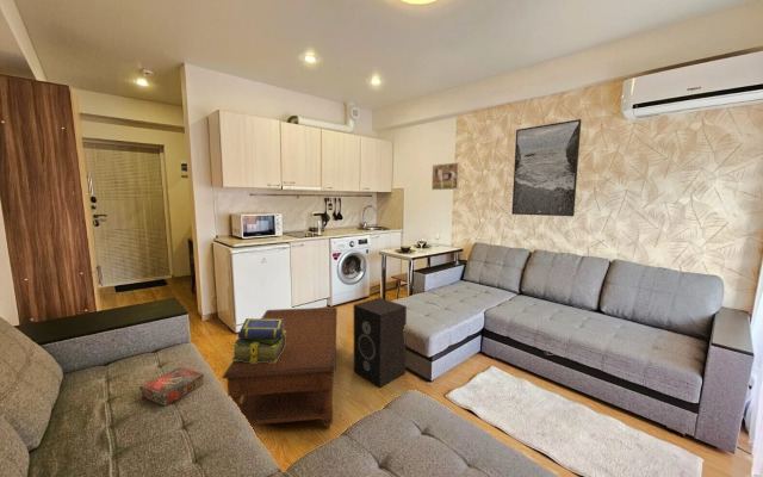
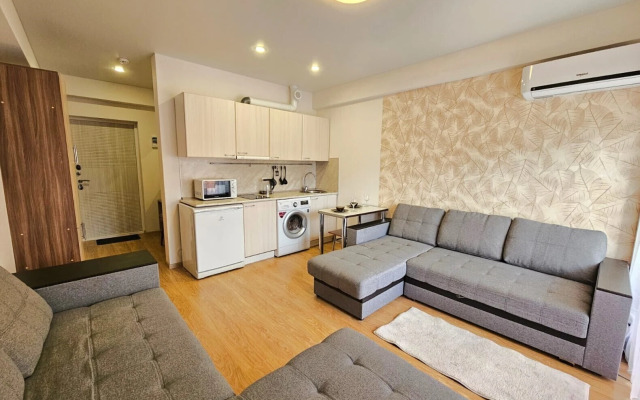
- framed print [430,161,460,191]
- stack of books [231,317,286,363]
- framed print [510,118,583,217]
- book [138,366,205,407]
- coffee table [221,306,339,428]
- speaker [353,297,408,389]
